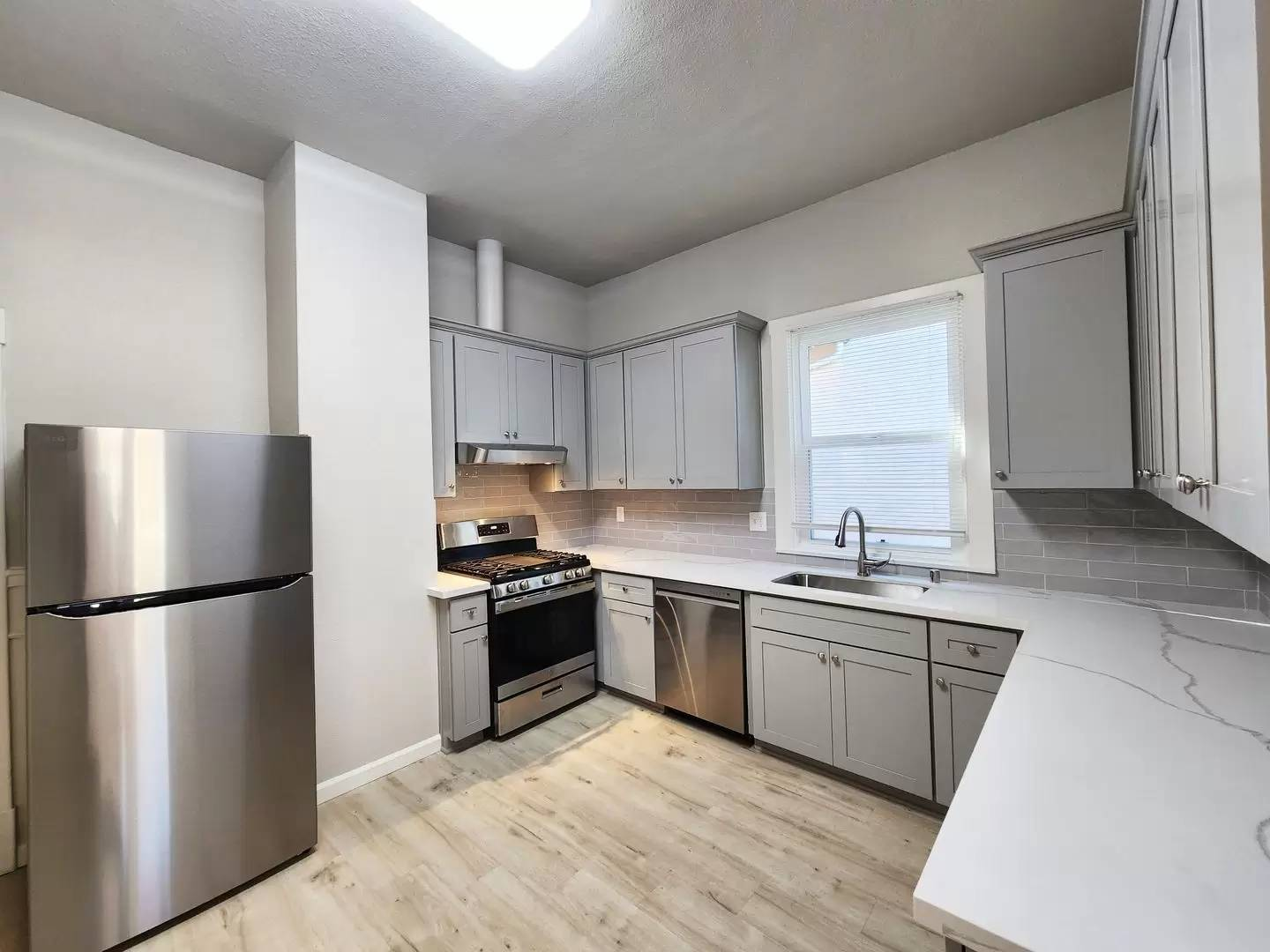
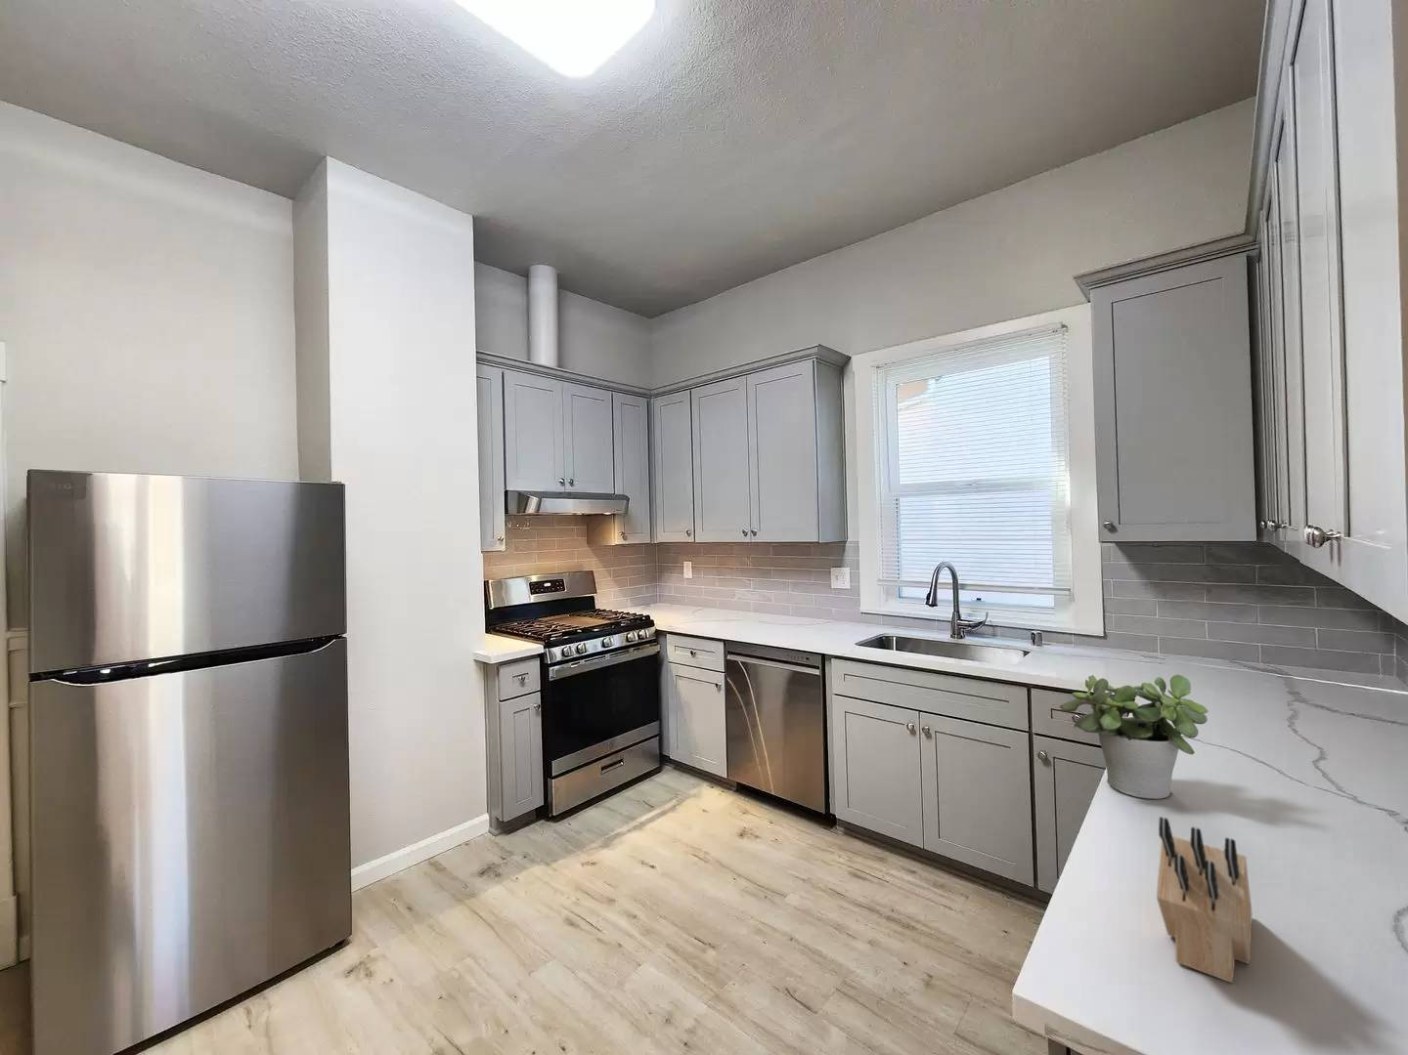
+ potted plant [1059,674,1210,800]
+ knife block [1155,816,1253,984]
